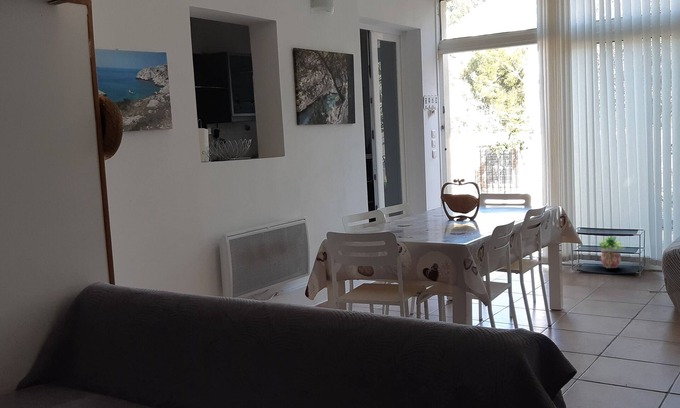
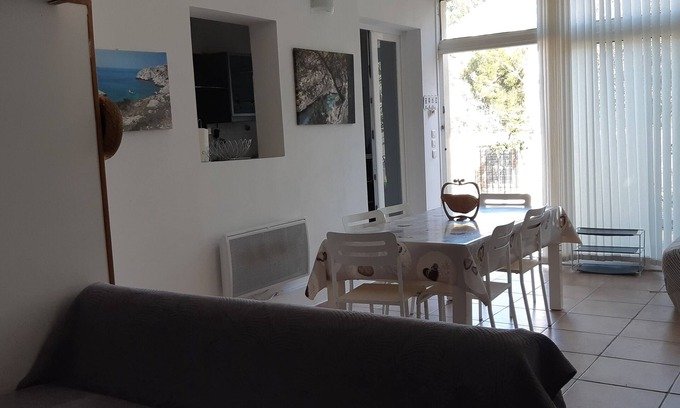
- potted plant [596,235,626,269]
